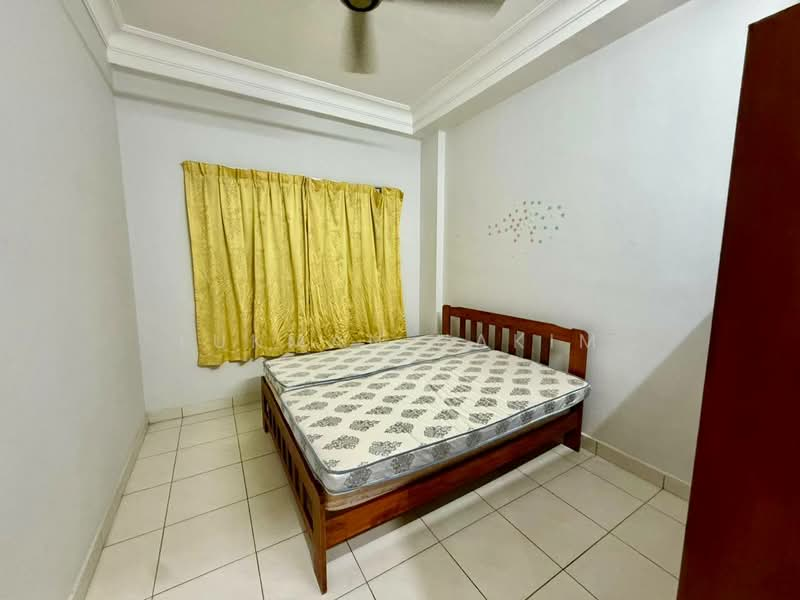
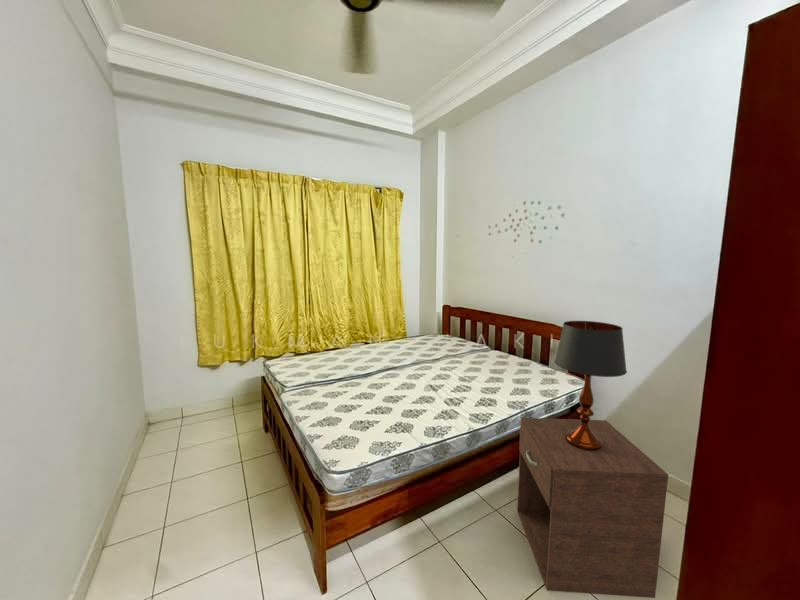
+ table lamp [553,320,628,451]
+ nightstand [516,417,669,599]
